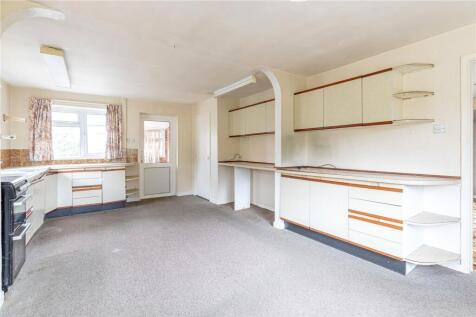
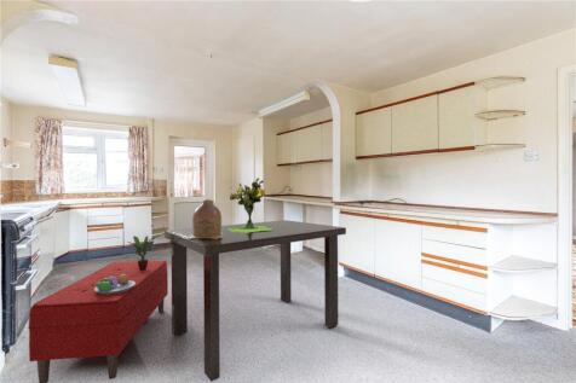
+ ceramic jug [188,198,223,239]
+ bouquet [227,176,275,233]
+ potted plant [127,234,161,269]
+ dining table [163,219,347,383]
+ fruit bowl [91,274,136,295]
+ bench [28,260,169,383]
